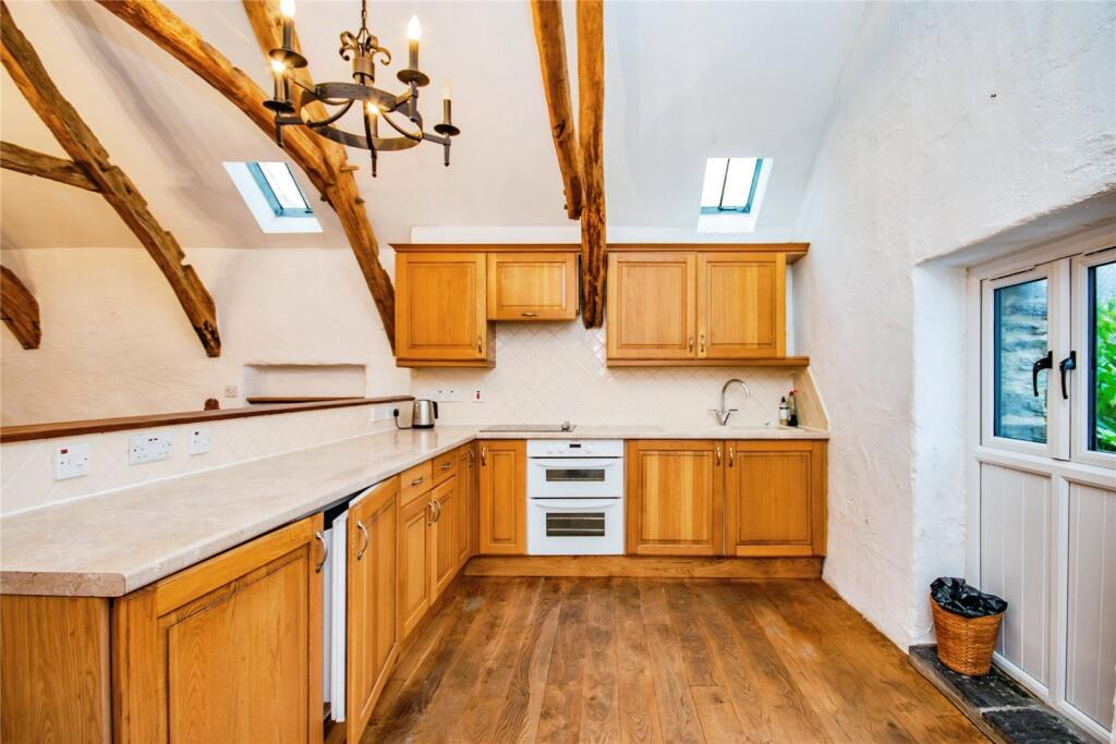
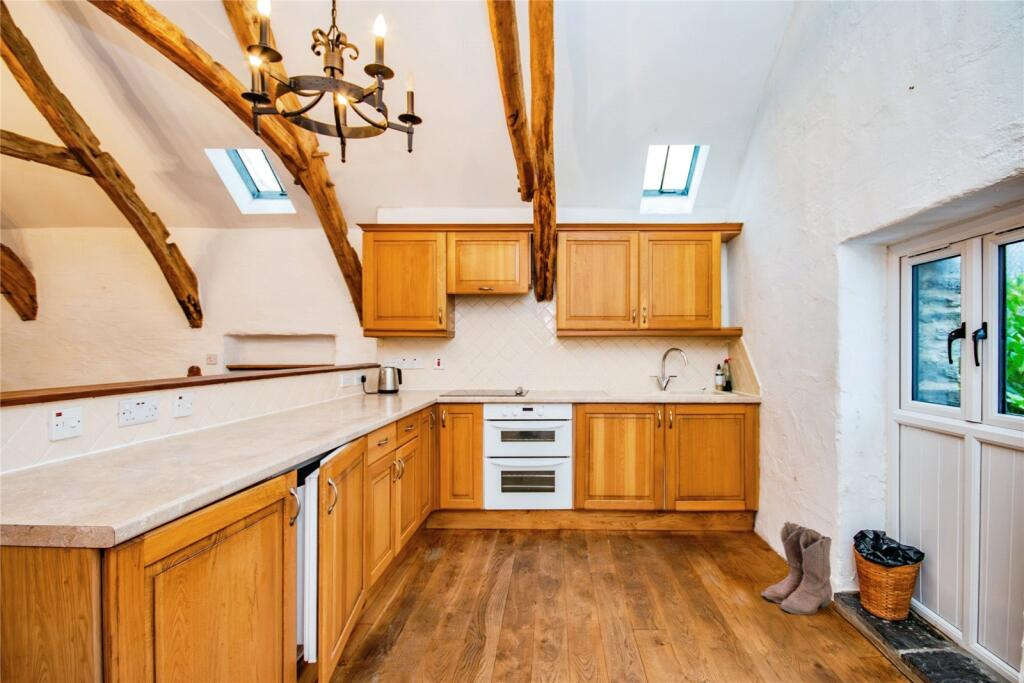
+ boots [760,520,833,616]
